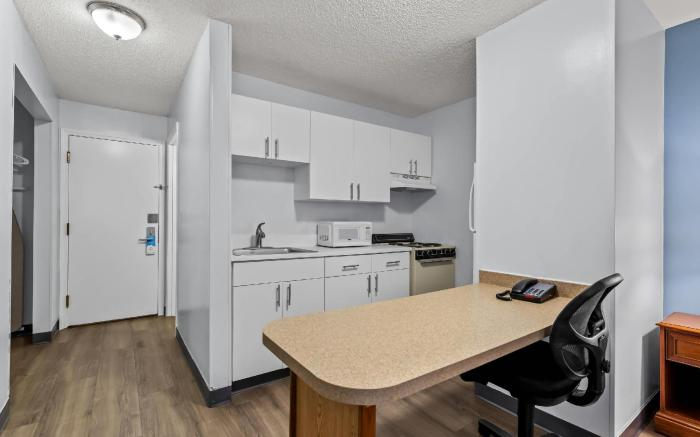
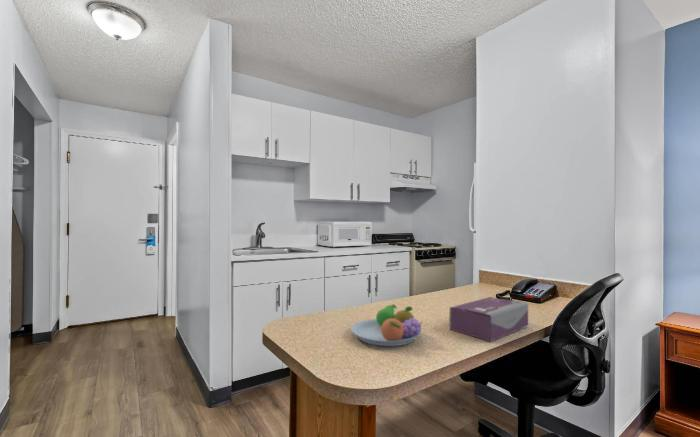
+ tissue box [448,296,529,343]
+ fruit bowl [350,303,423,347]
